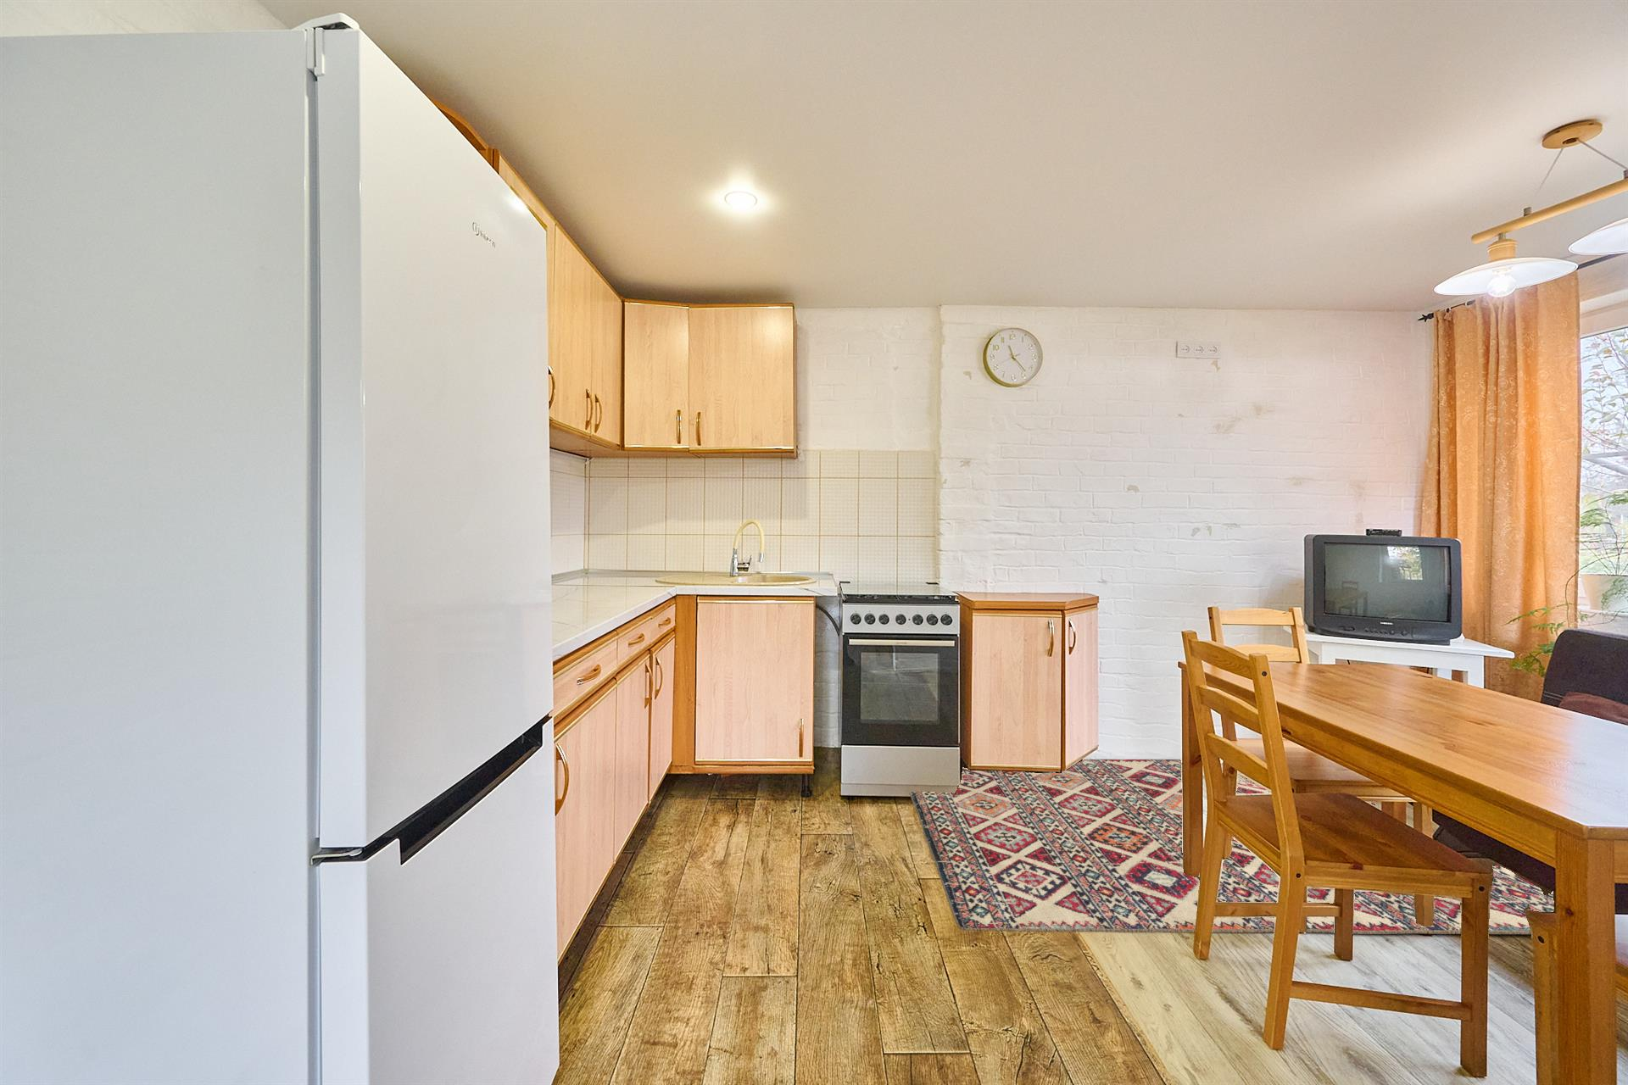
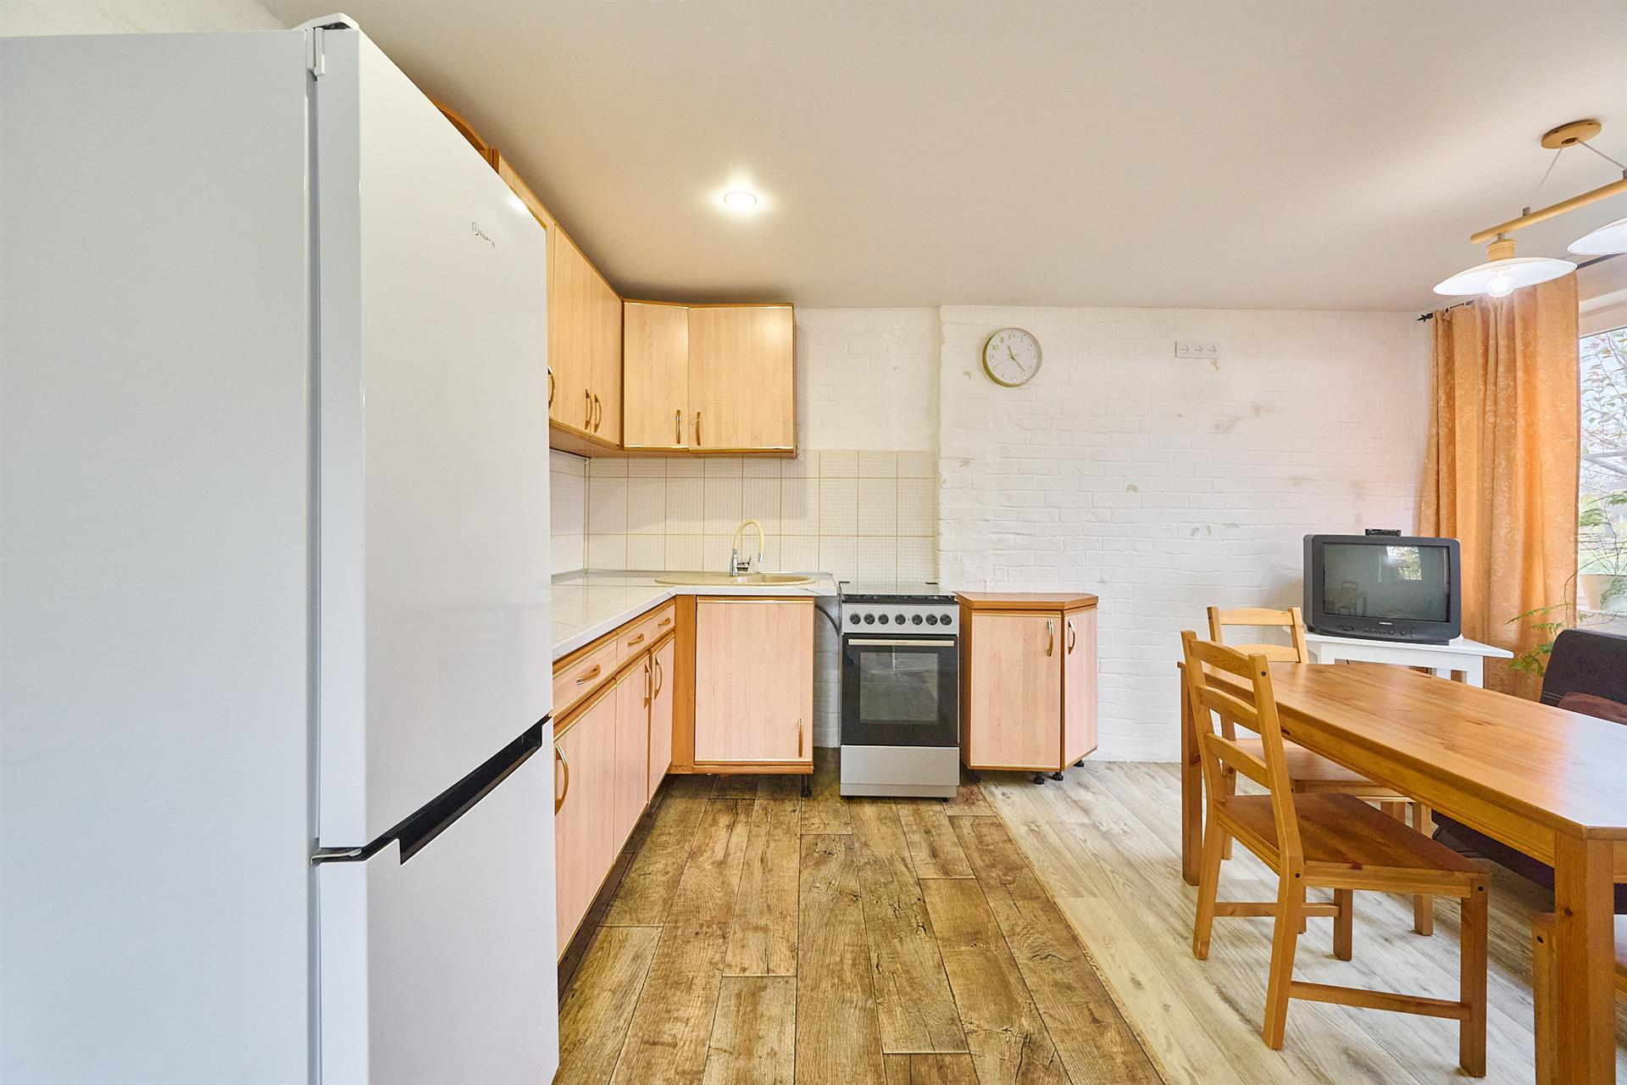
- rug [908,758,1554,935]
